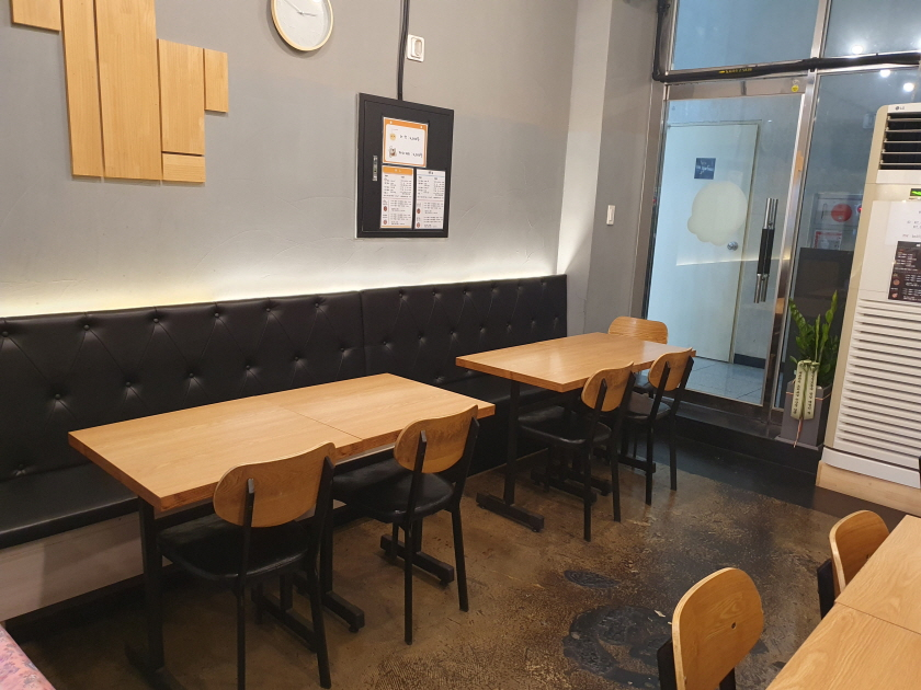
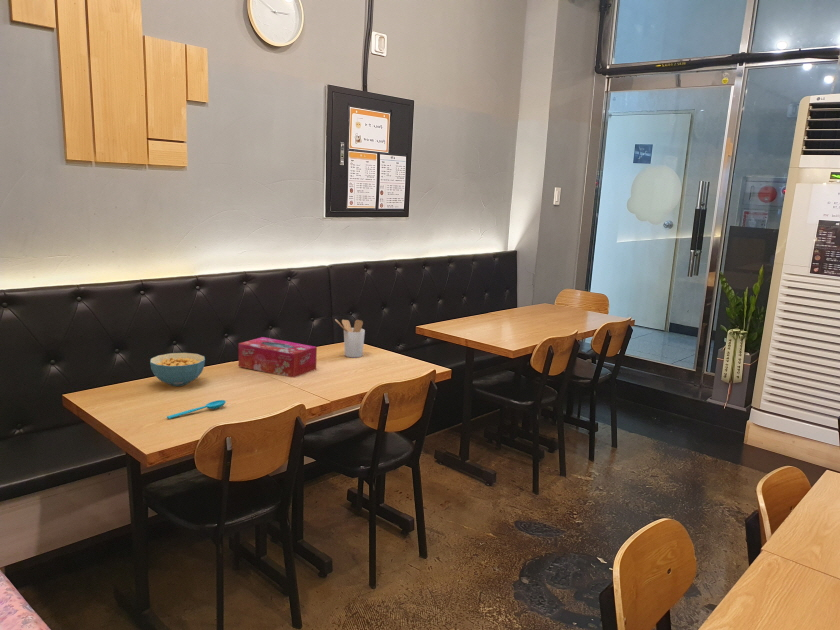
+ tissue box [238,336,318,379]
+ cereal bowl [149,352,206,387]
+ utensil holder [334,318,366,359]
+ spoon [166,399,227,420]
